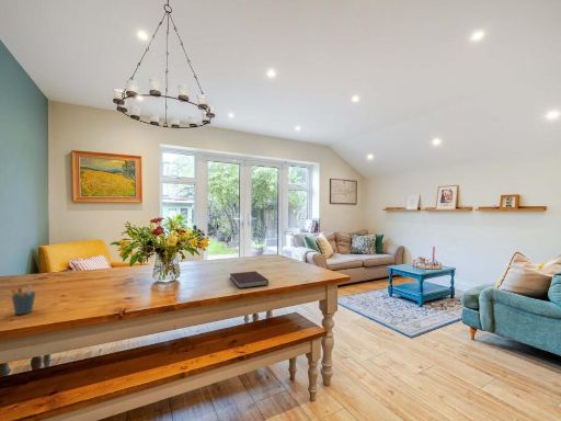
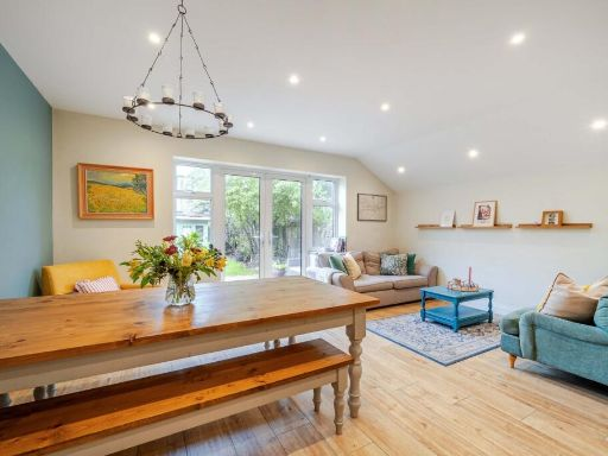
- notebook [229,271,270,289]
- pen holder [10,284,36,316]
